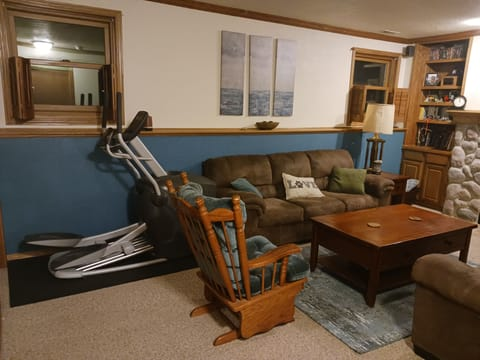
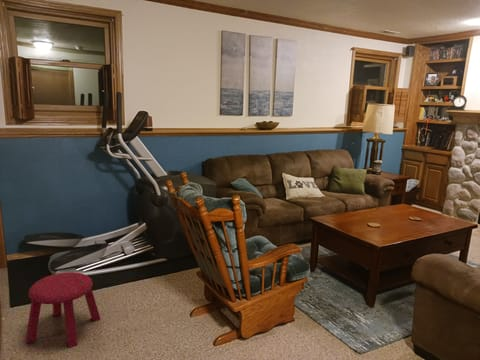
+ stool [25,271,101,348]
